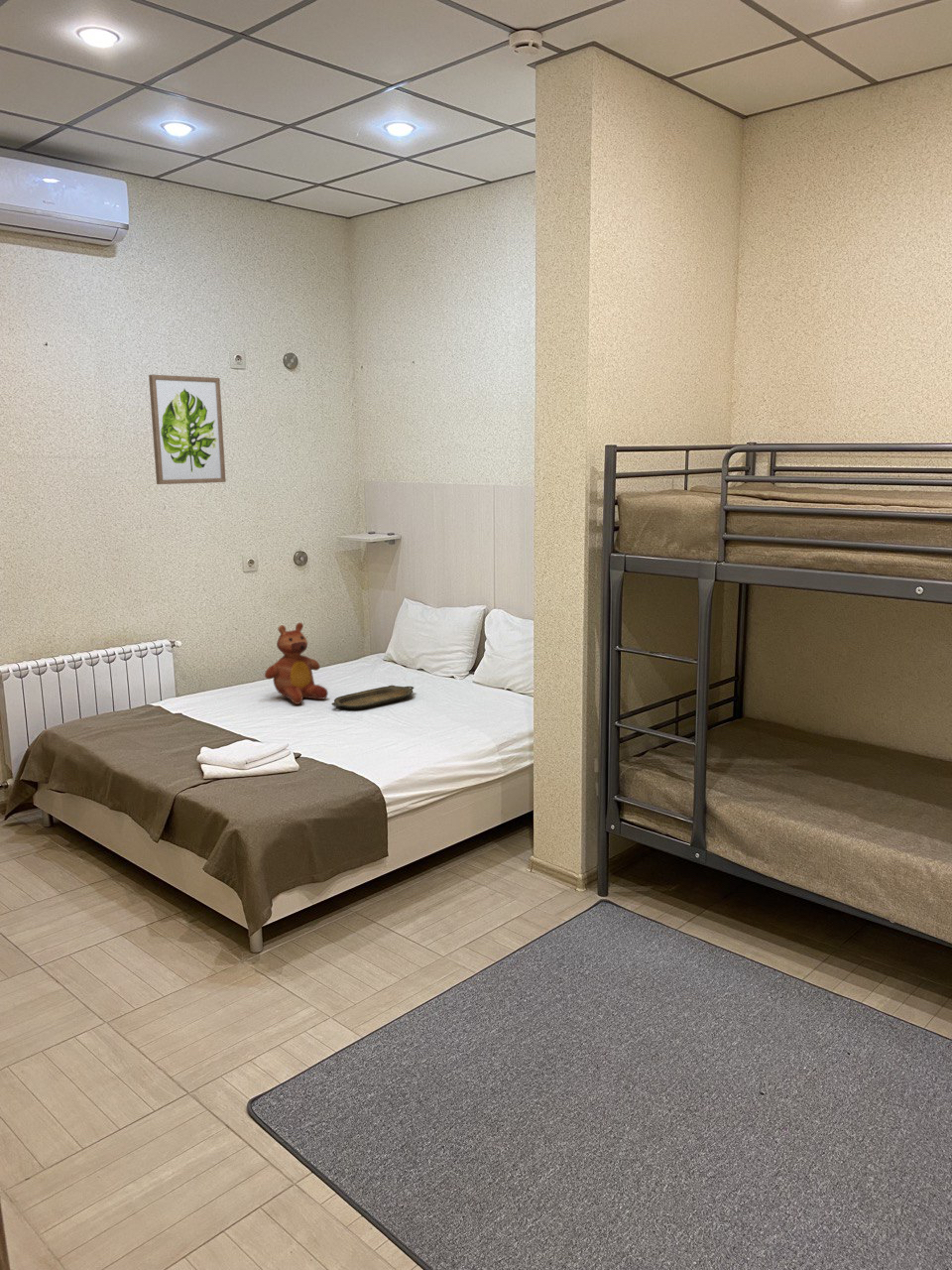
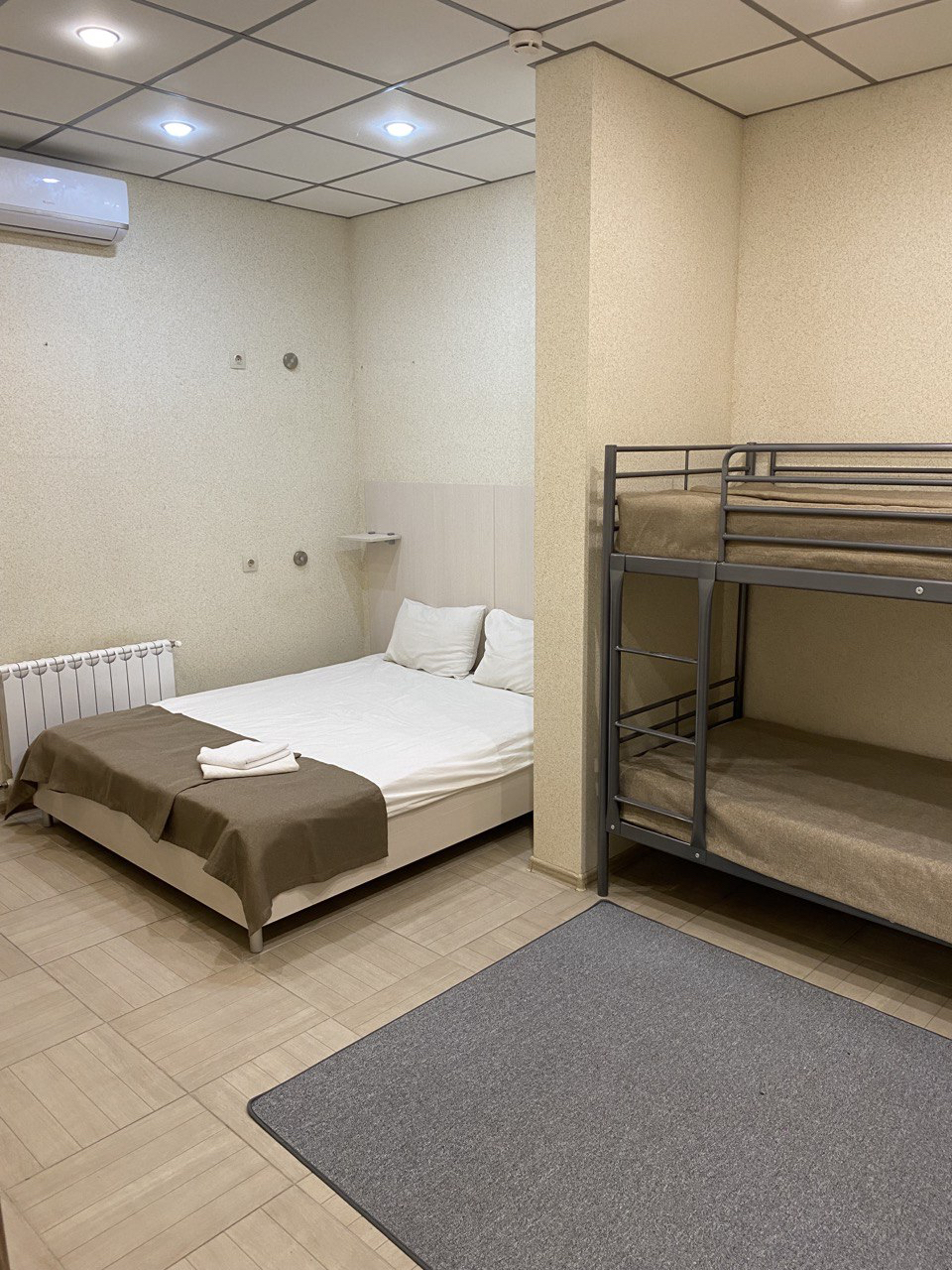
- wall art [148,374,227,485]
- serving tray [330,685,415,710]
- teddy bear [264,621,329,705]
